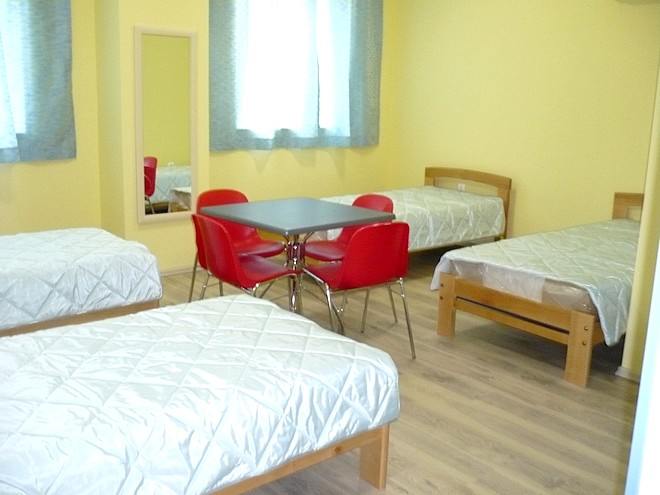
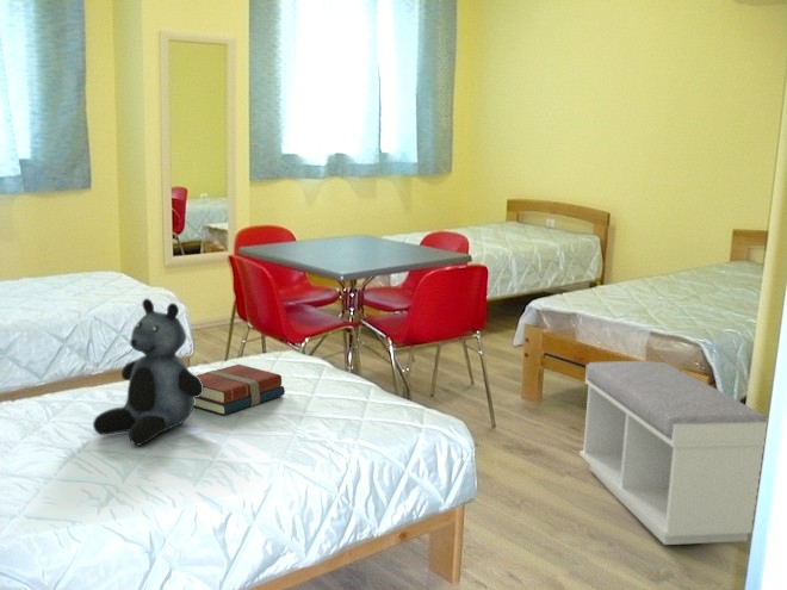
+ books [193,364,286,416]
+ bench [578,360,769,546]
+ teddy bear [92,298,203,447]
